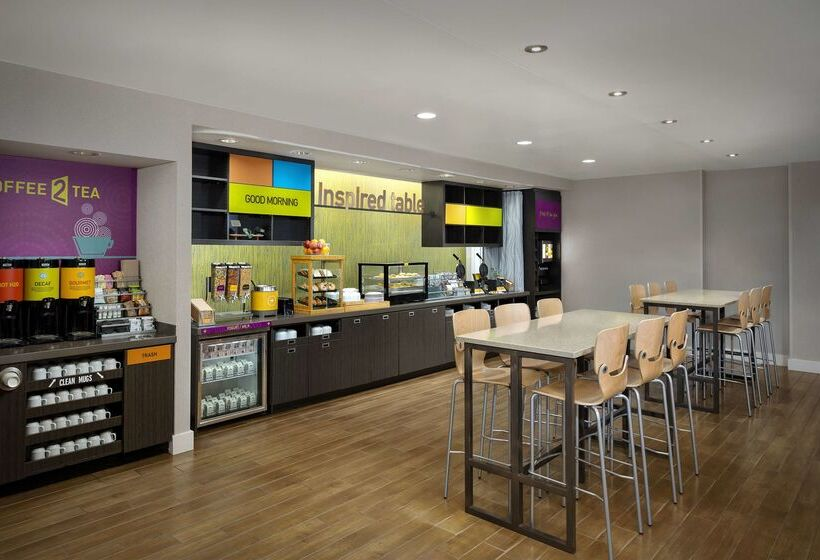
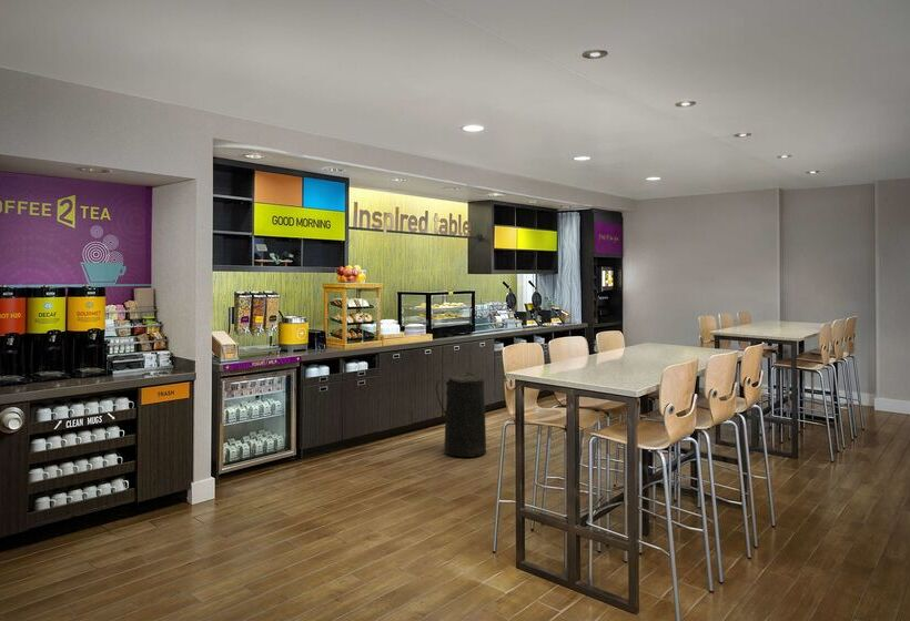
+ trash can [435,370,487,458]
